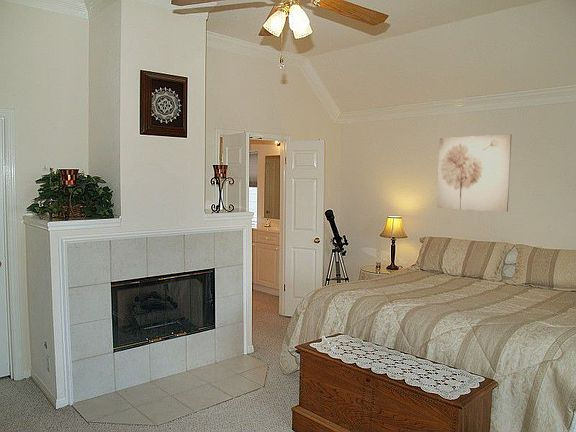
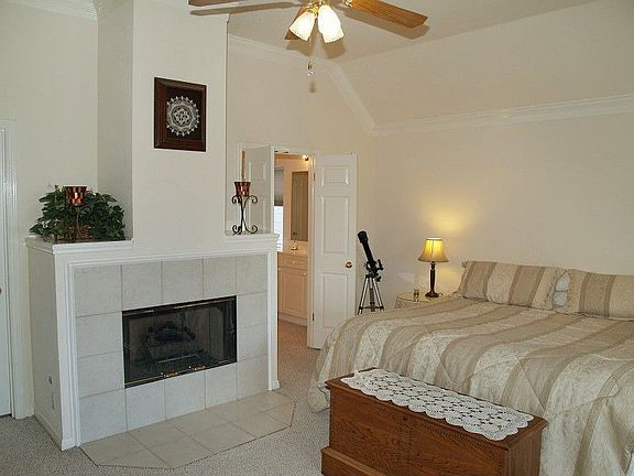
- wall art [436,133,513,213]
